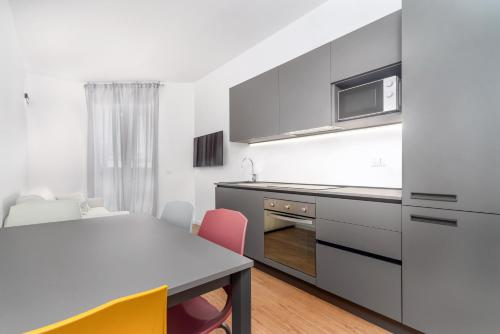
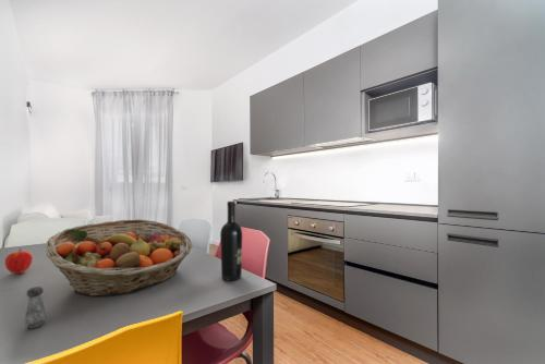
+ fruit basket [45,218,193,298]
+ apple [4,247,34,275]
+ salt shaker [23,286,48,329]
+ wine bottle [219,201,243,282]
